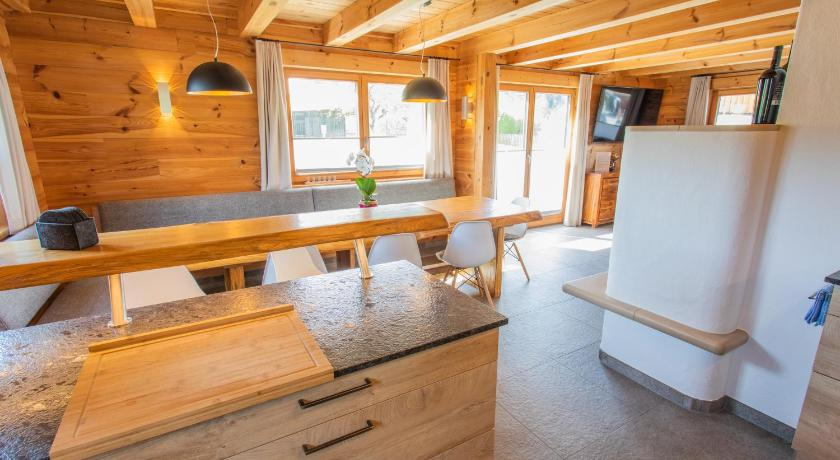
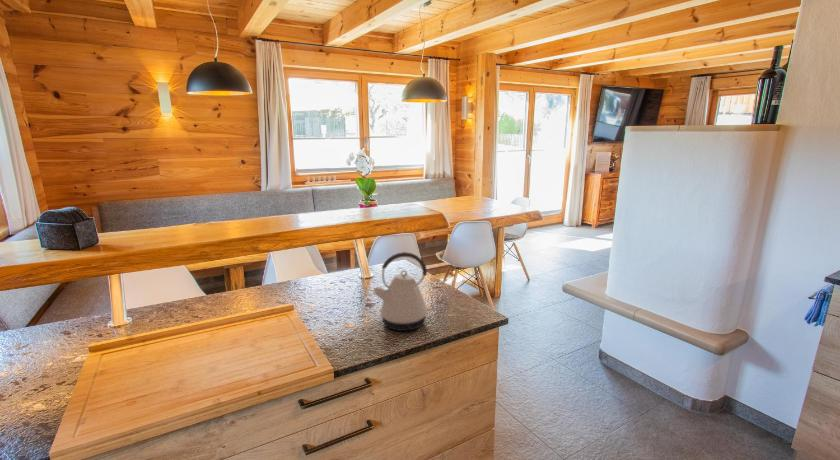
+ kettle [372,251,432,332]
